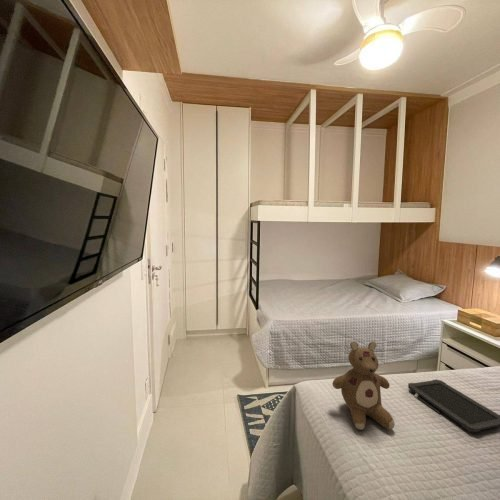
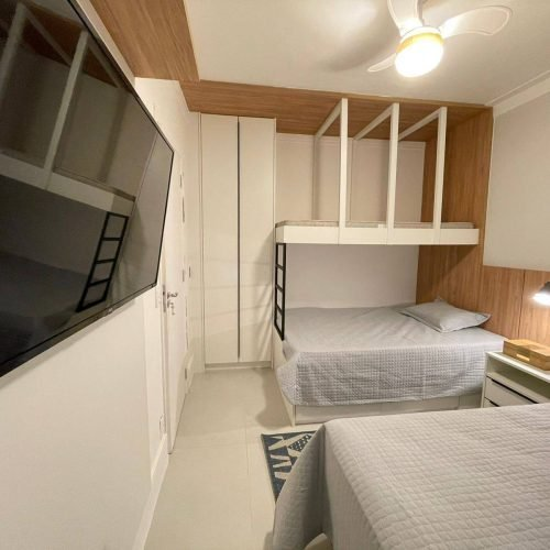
- stuffed bear [332,341,396,431]
- tablet [407,379,500,433]
